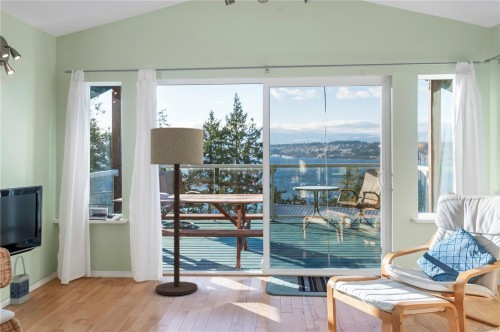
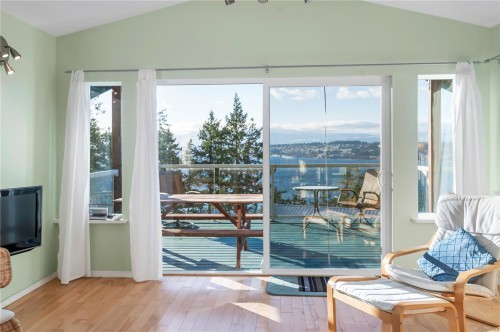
- floor lamp [149,127,204,296]
- bag [9,255,30,306]
